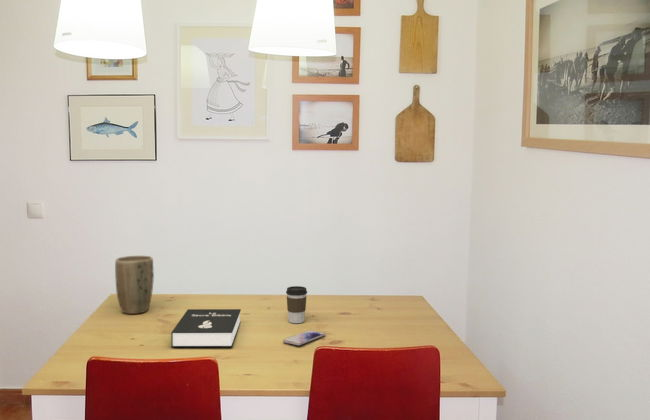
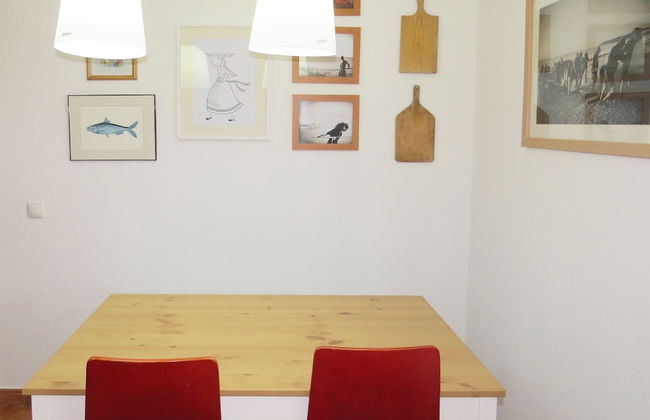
- booklet [170,308,242,348]
- plant pot [114,255,155,315]
- smartphone [282,329,326,347]
- coffee cup [285,285,308,324]
